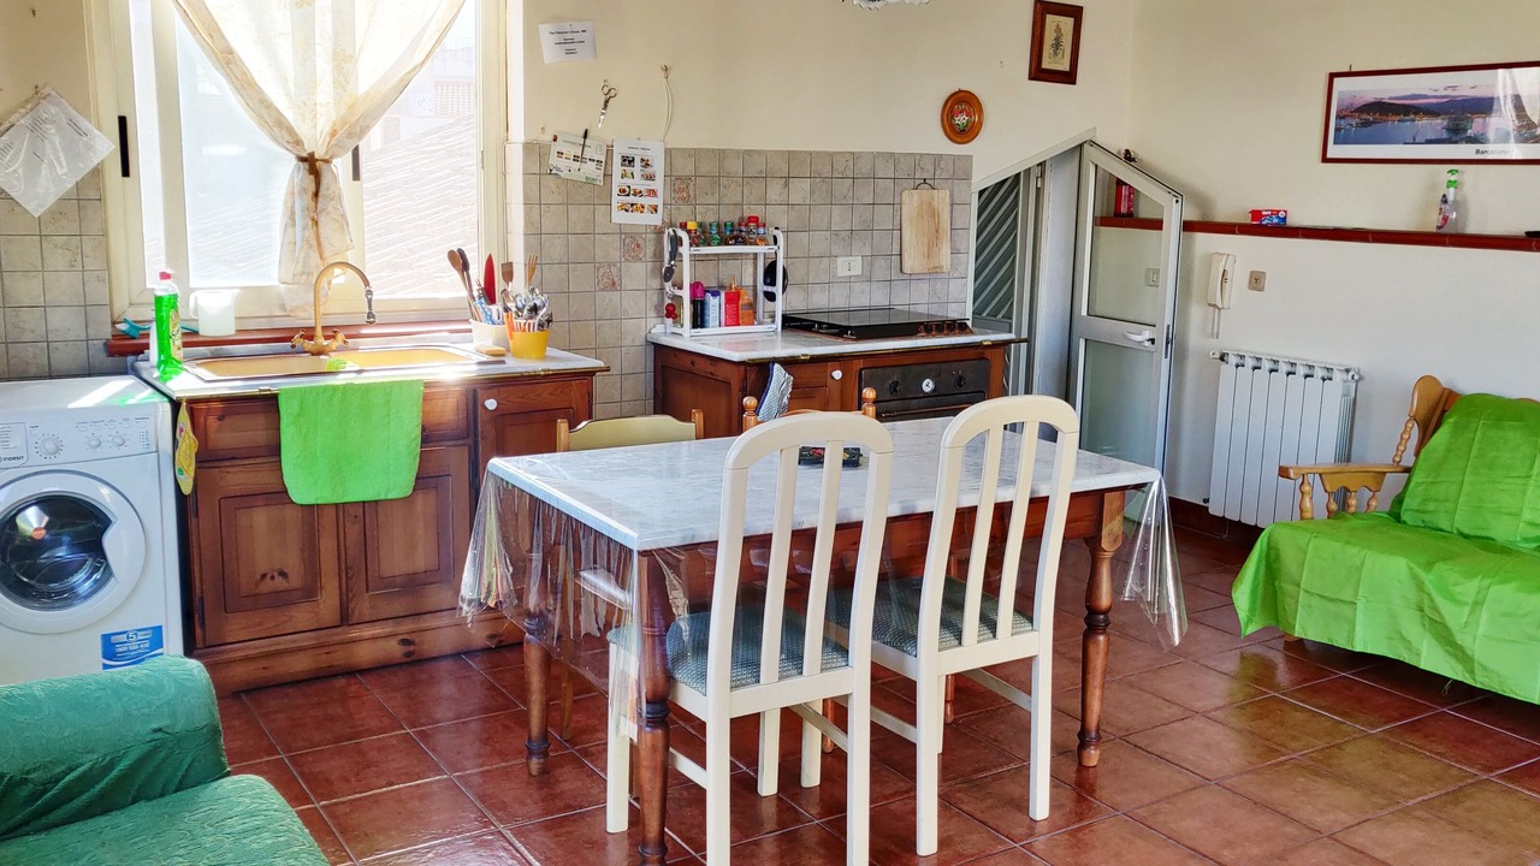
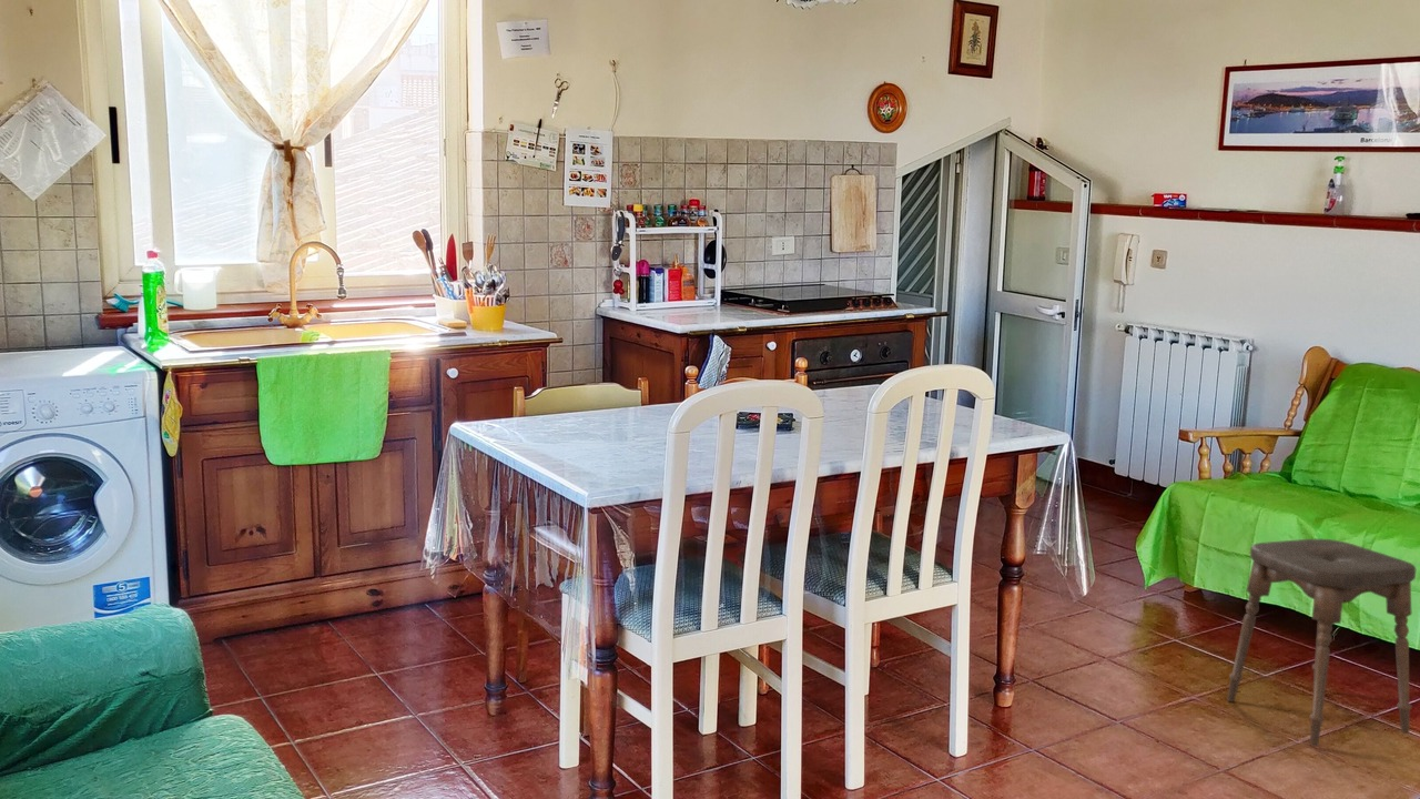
+ stool [1226,538,1417,748]
